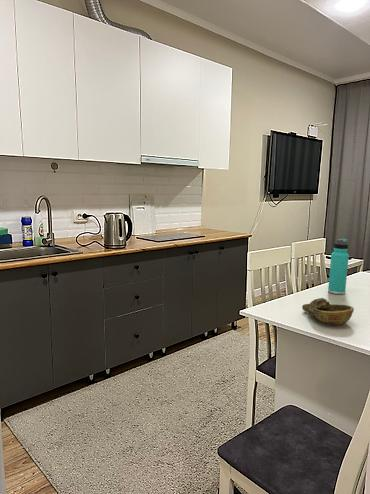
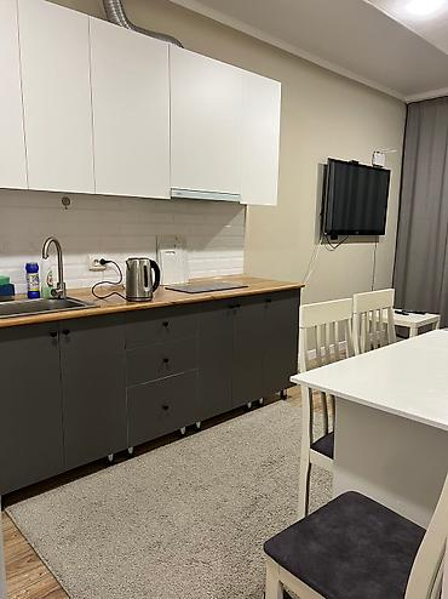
- decorative bowl [301,297,355,326]
- thermos bottle [327,238,350,295]
